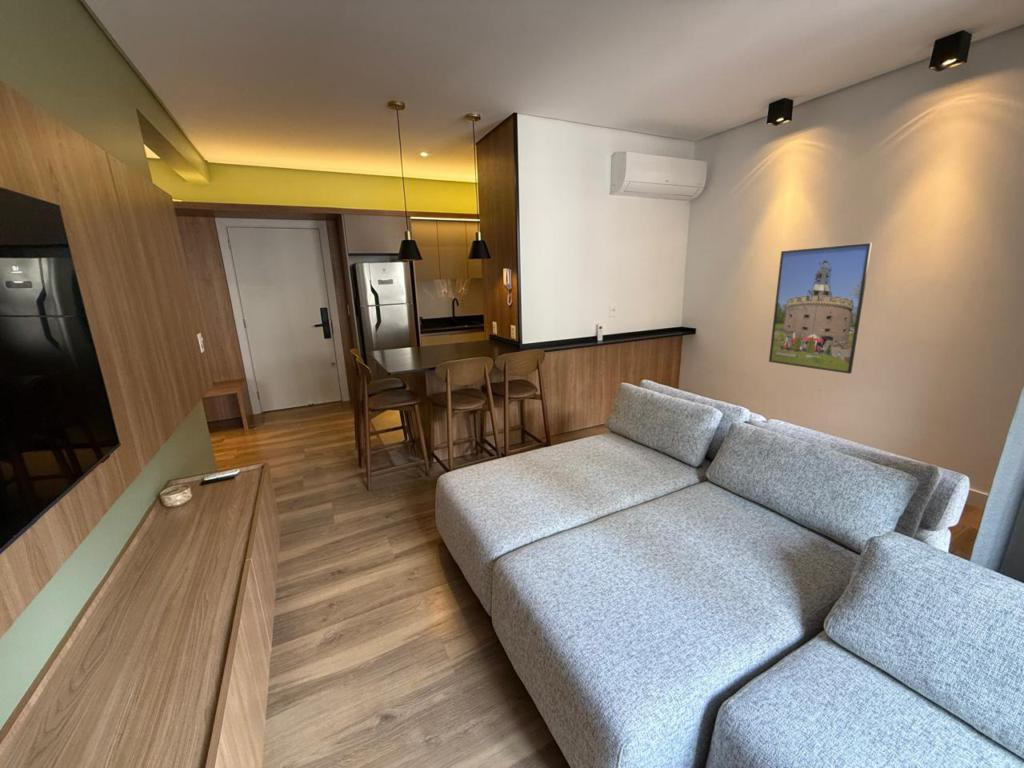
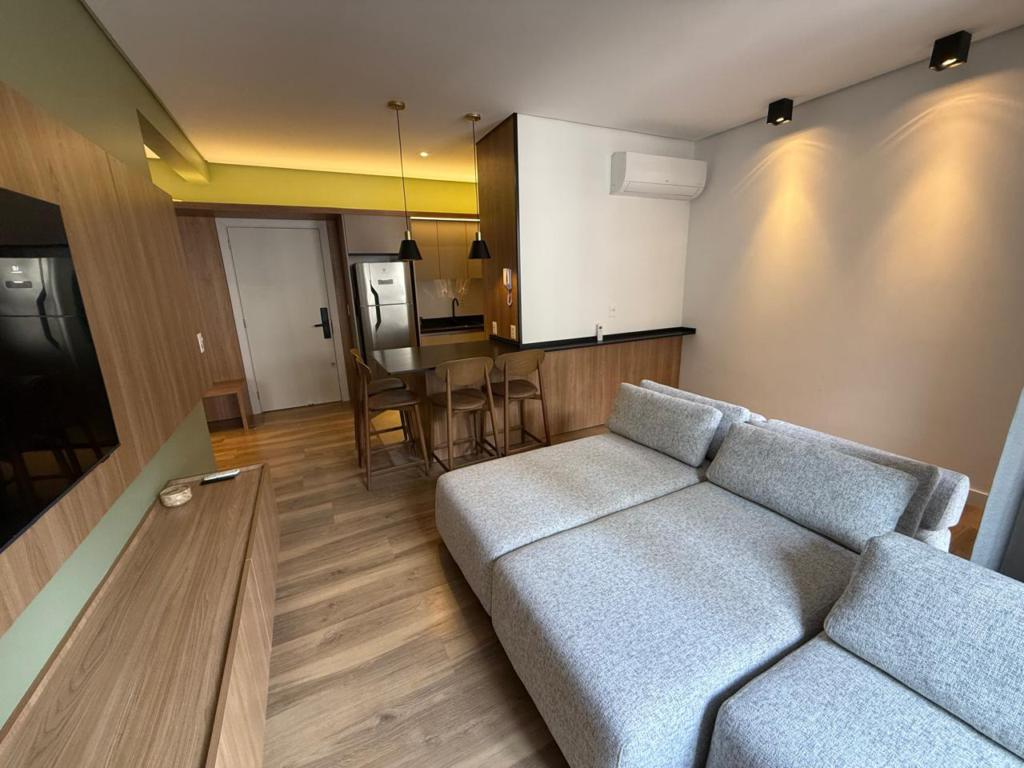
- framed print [768,242,873,375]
